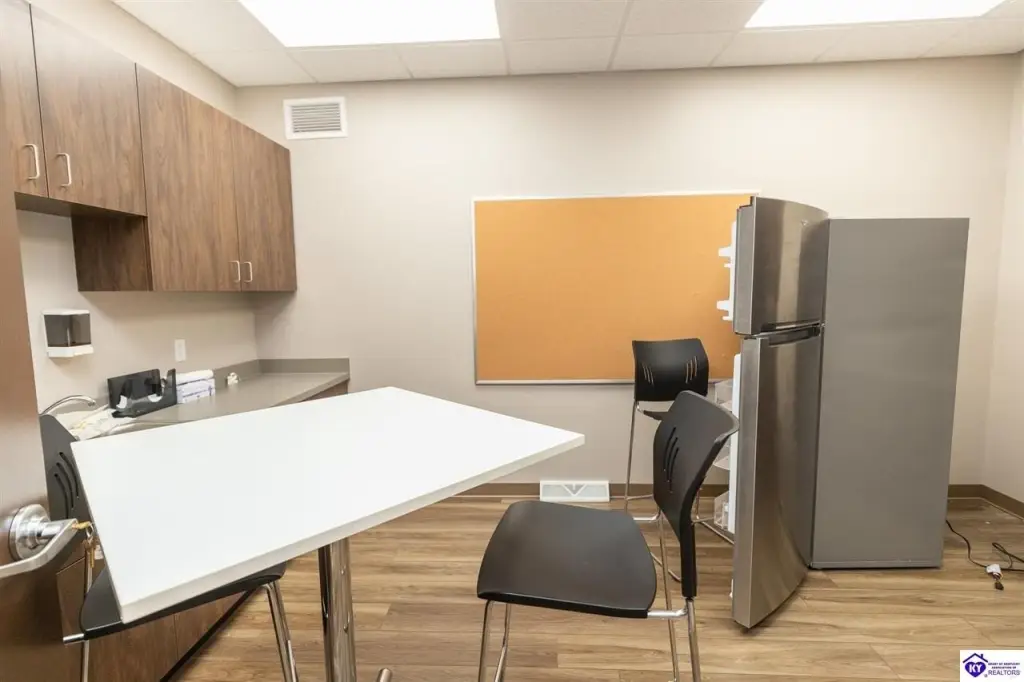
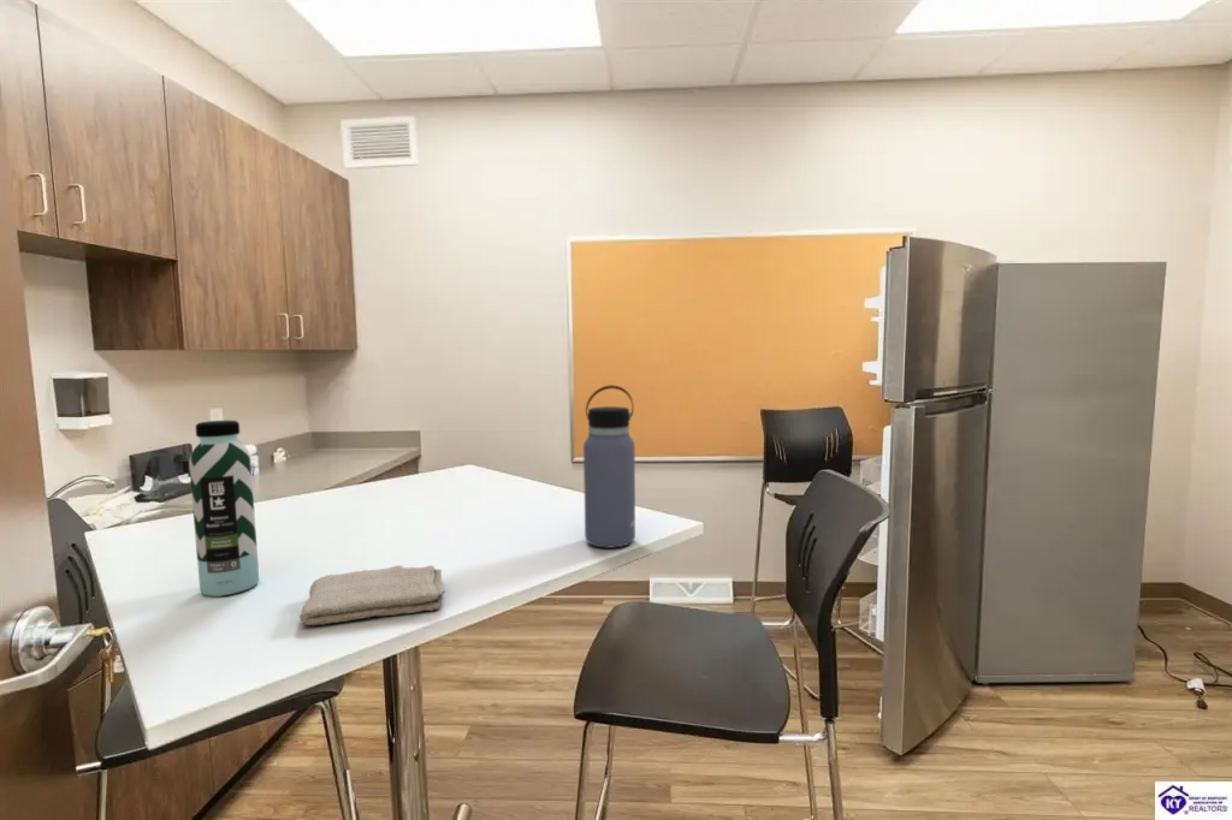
+ water bottle [582,384,636,549]
+ water bottle [188,420,260,598]
+ washcloth [298,564,446,626]
